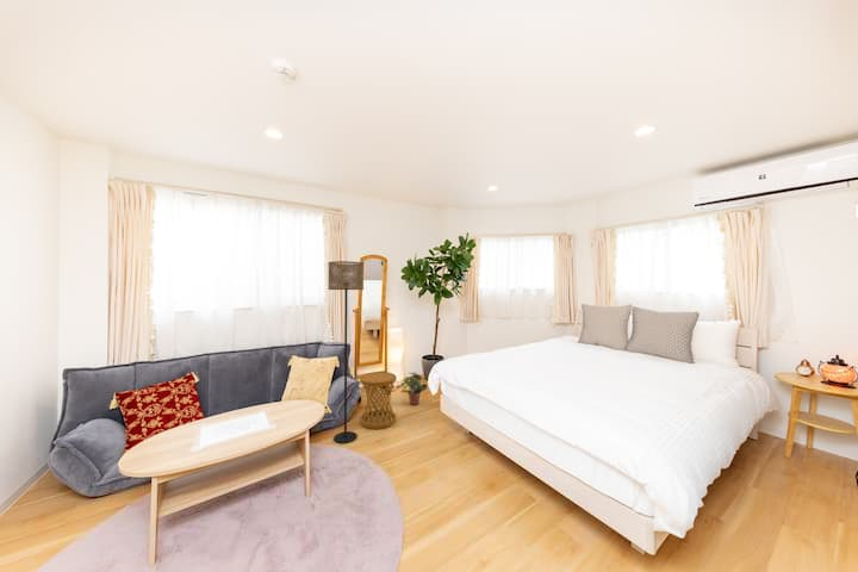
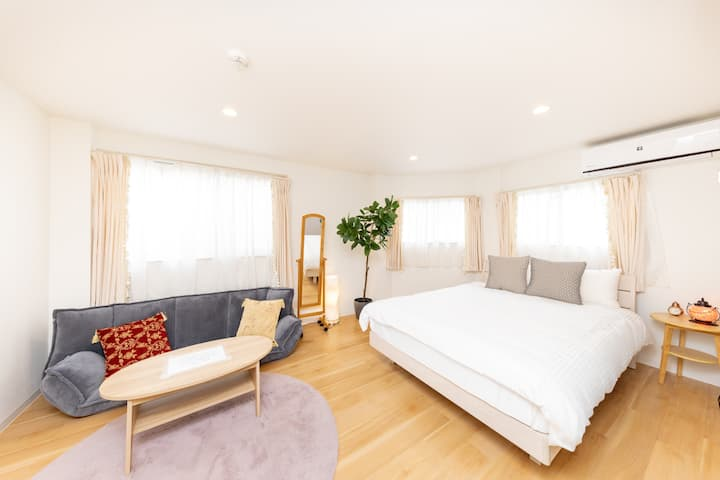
- side table [359,371,398,430]
- potted plant [399,371,429,406]
- floor lamp [327,260,365,444]
